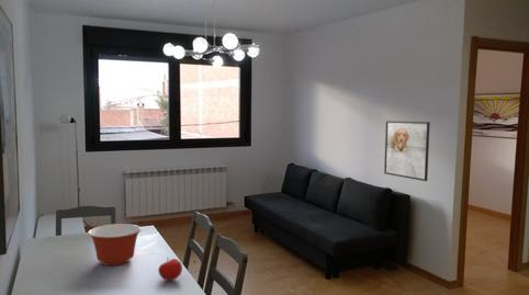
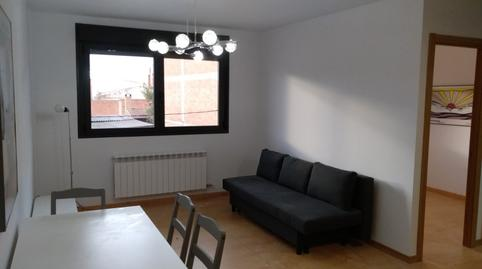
- fruit [157,257,183,282]
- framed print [383,120,430,182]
- mixing bowl [87,223,143,266]
